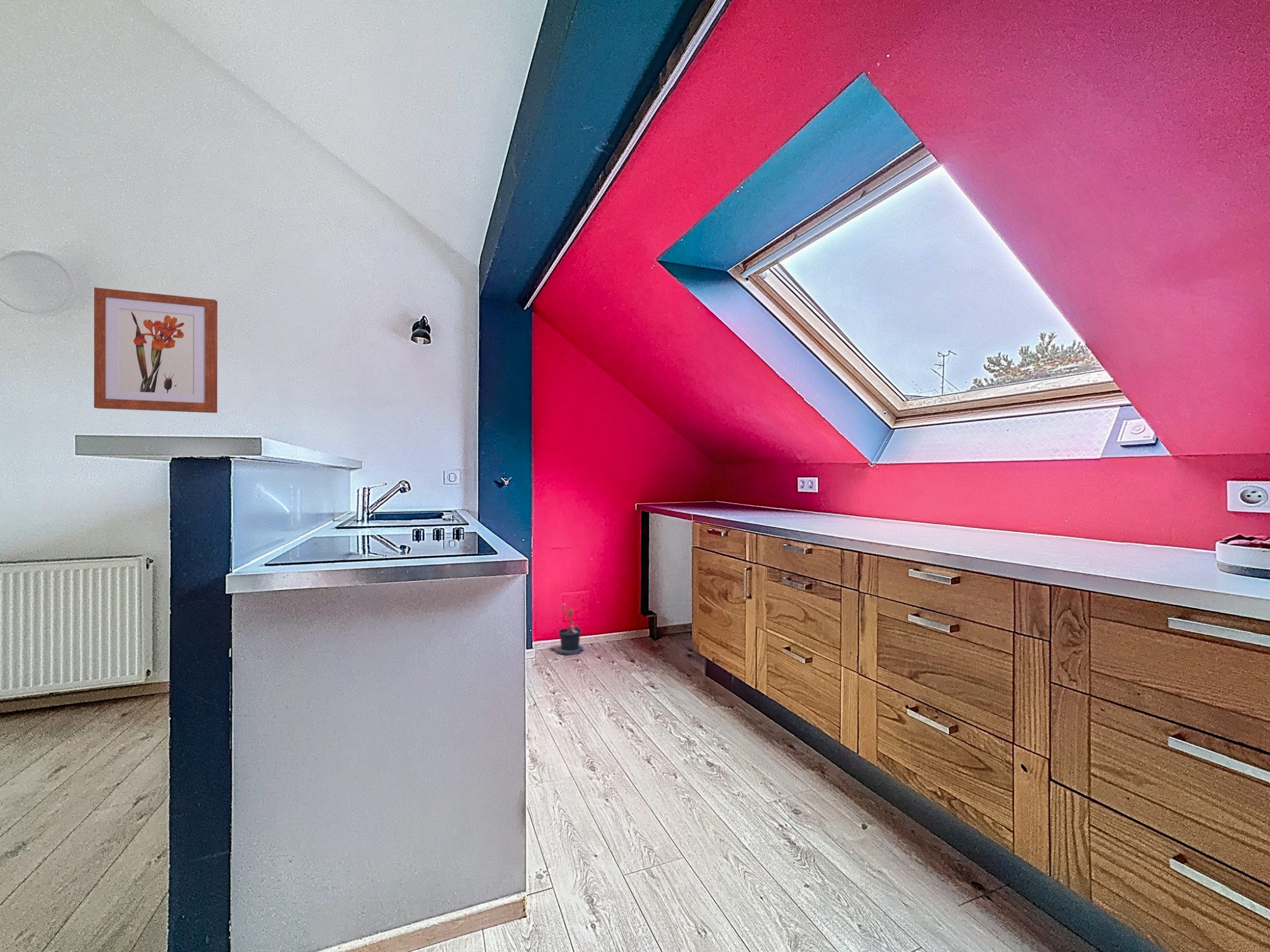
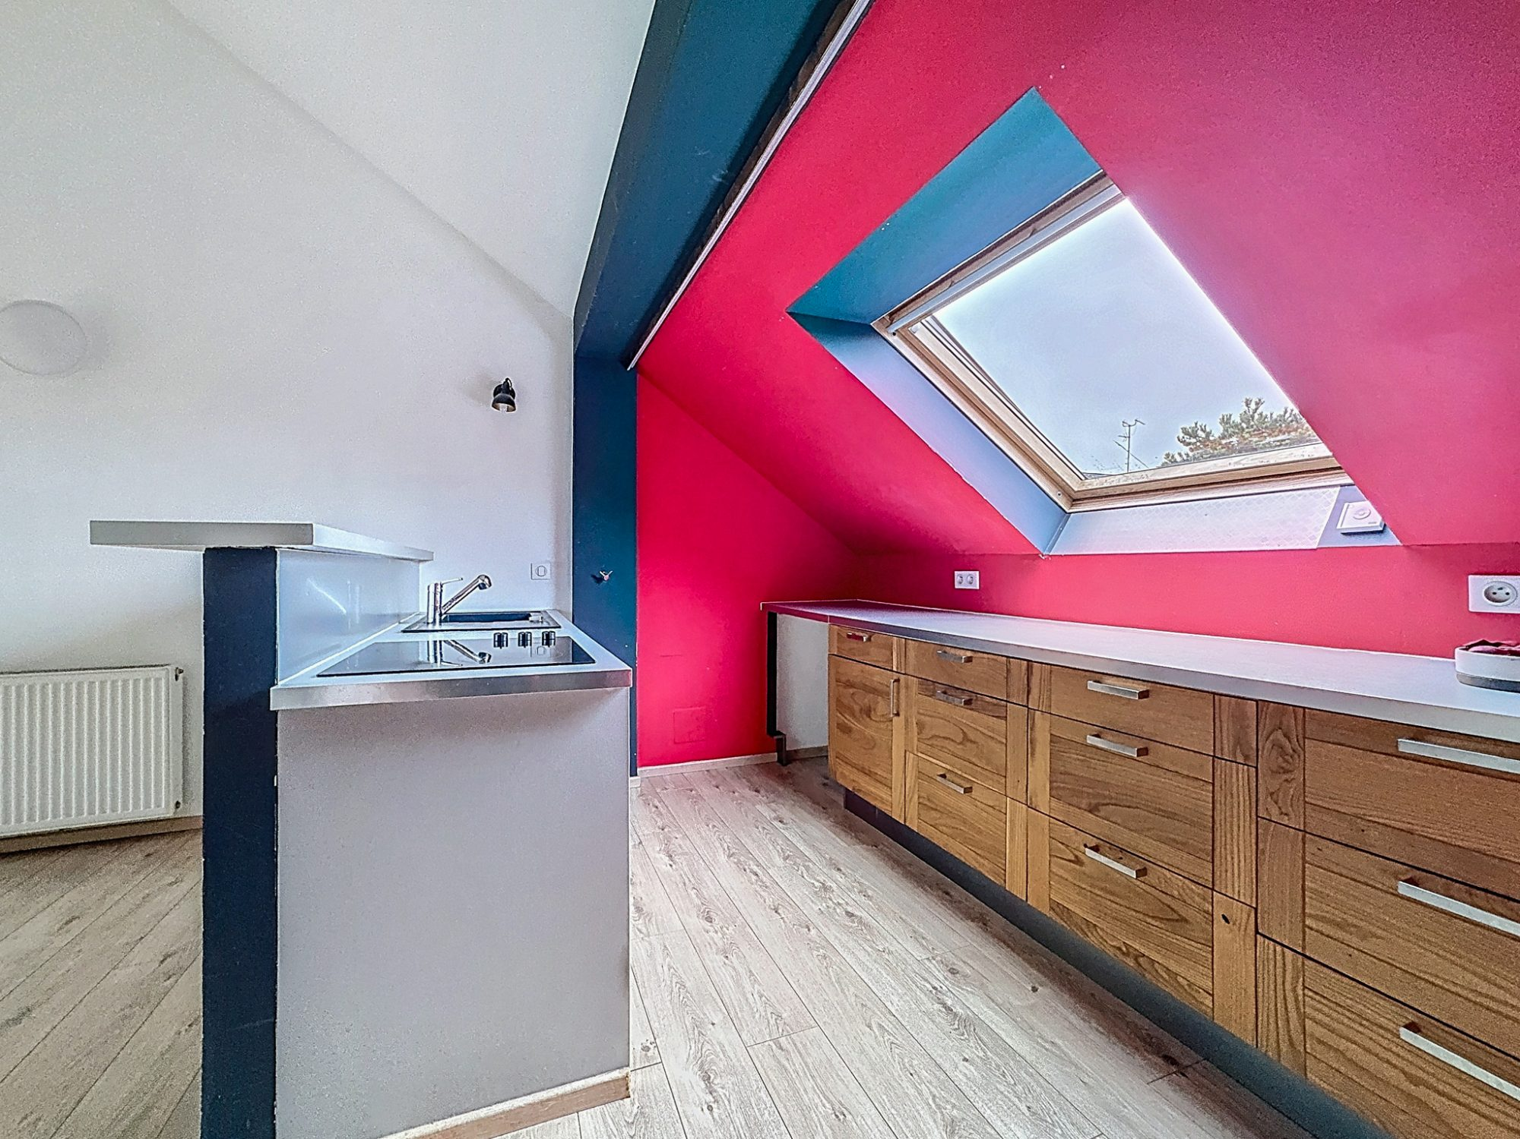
- wall art [93,287,218,414]
- potted plant [551,602,585,656]
